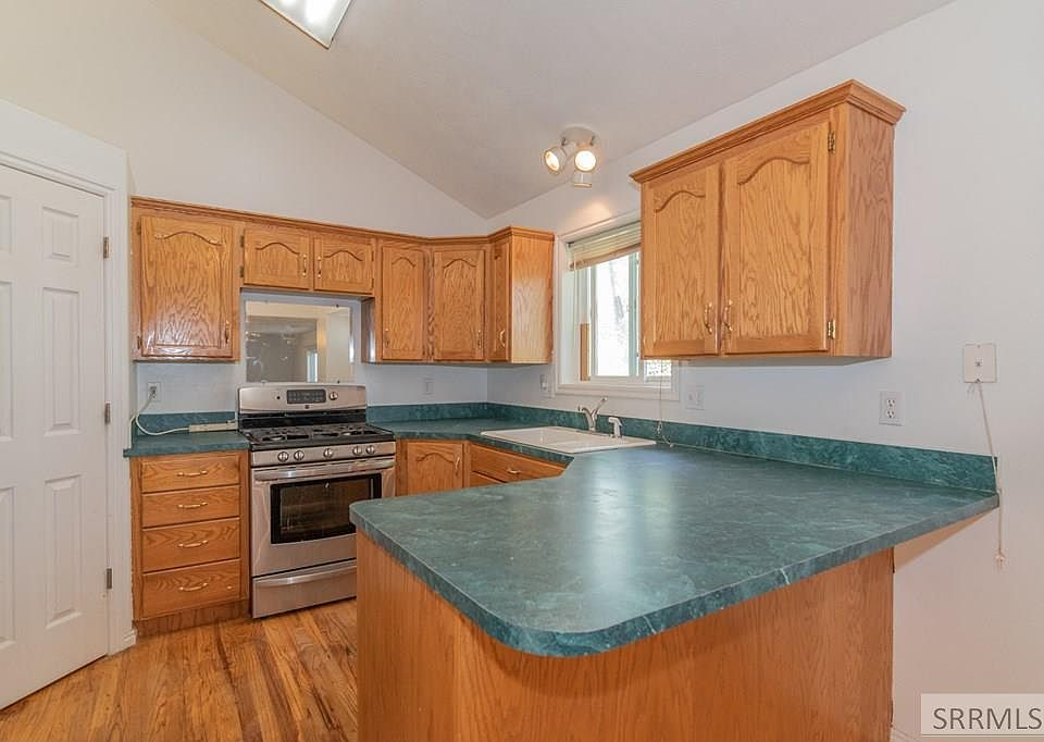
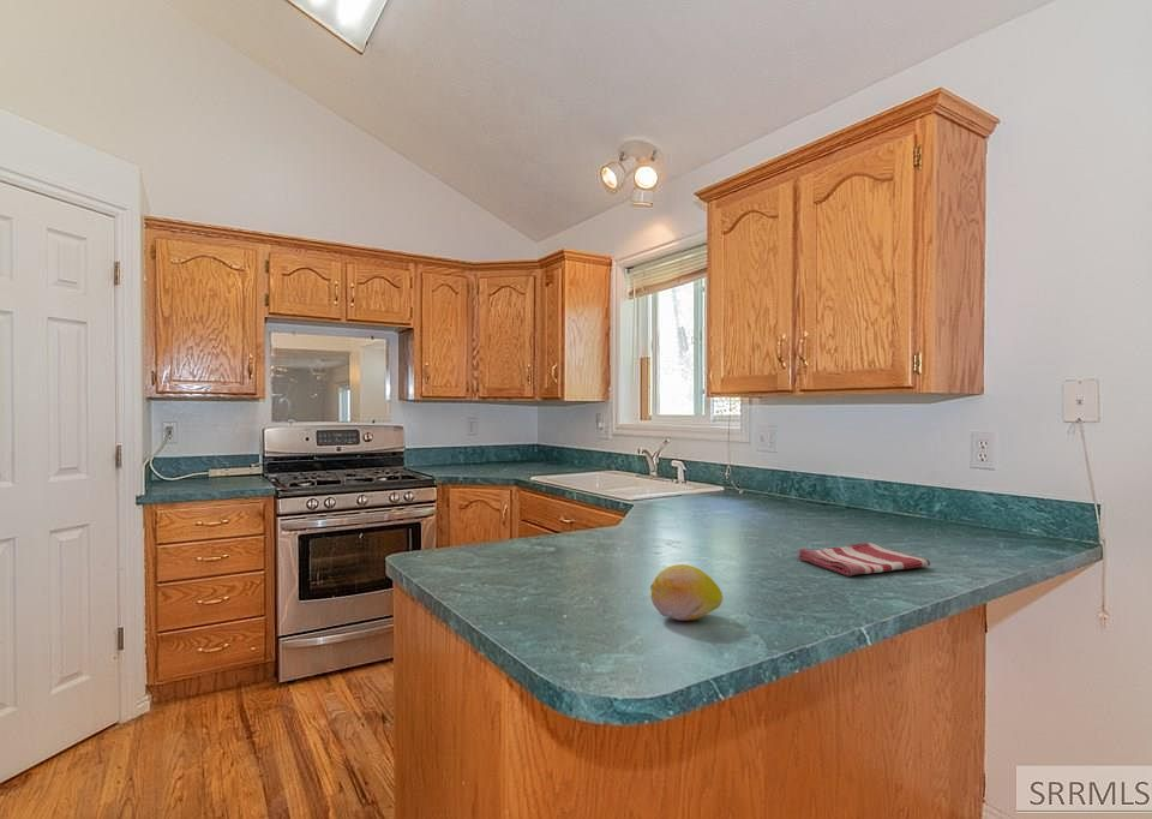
+ dish towel [797,542,931,576]
+ fruit [649,563,724,622]
